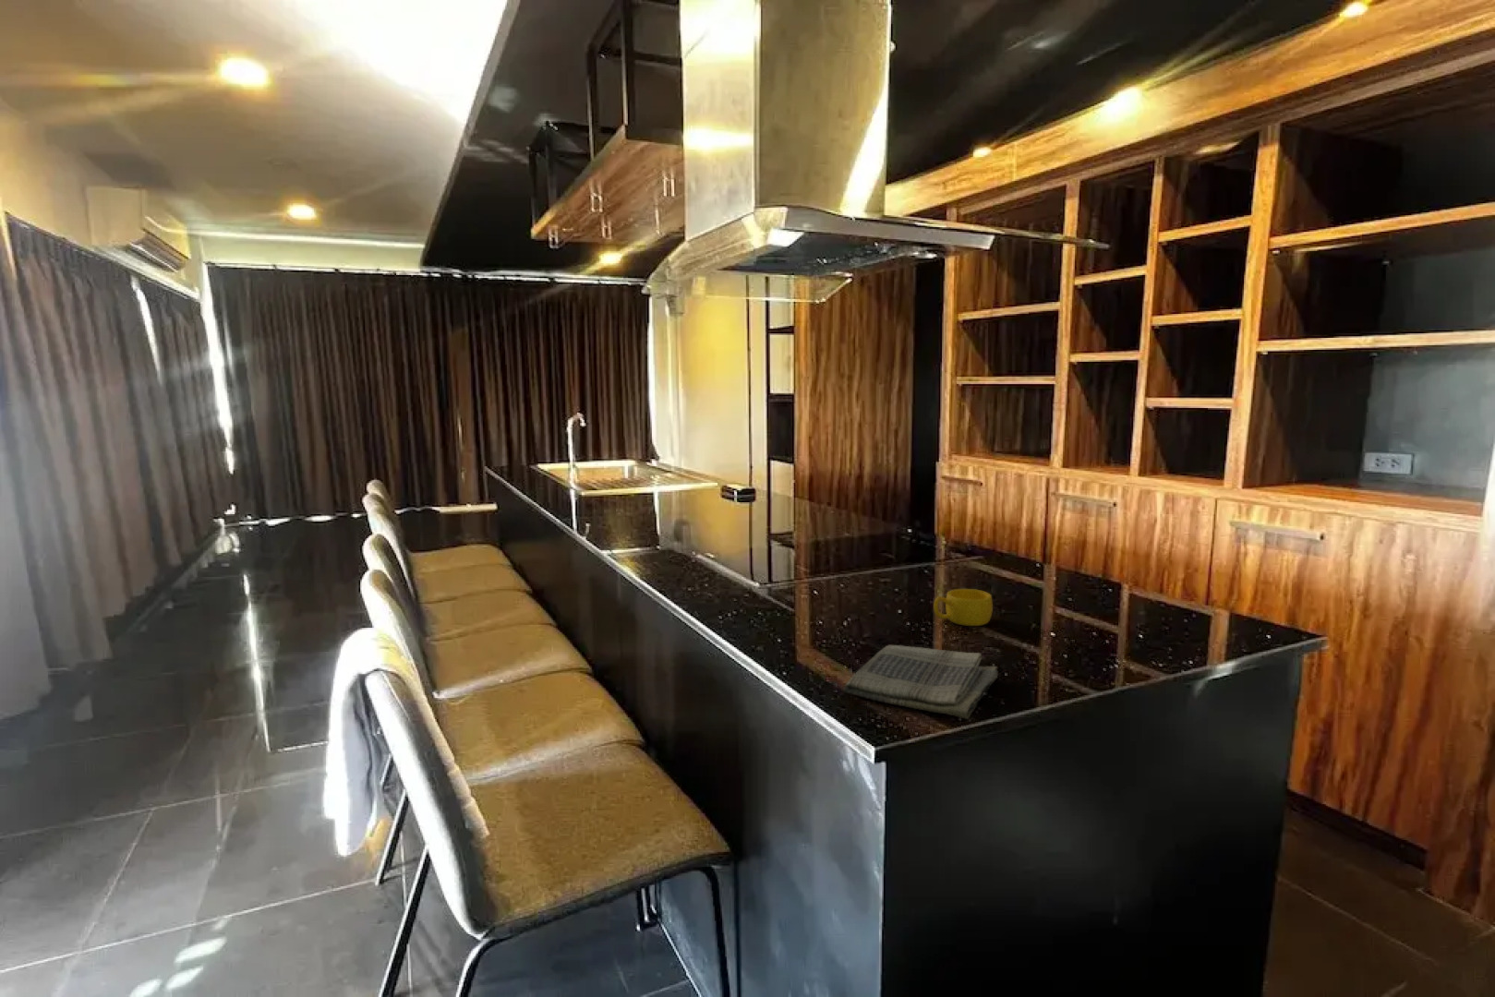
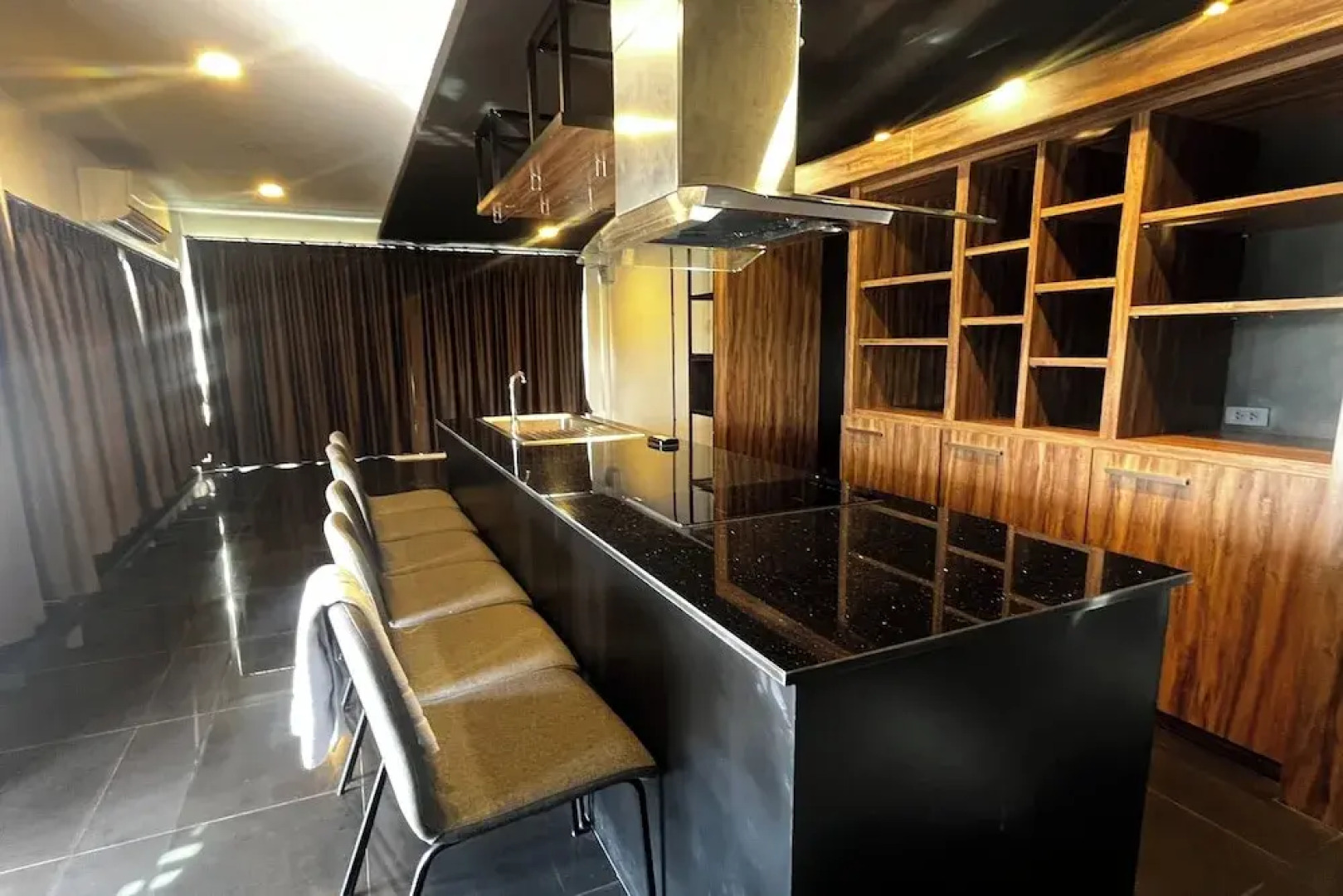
- cup [933,588,994,626]
- dish towel [843,644,1000,720]
